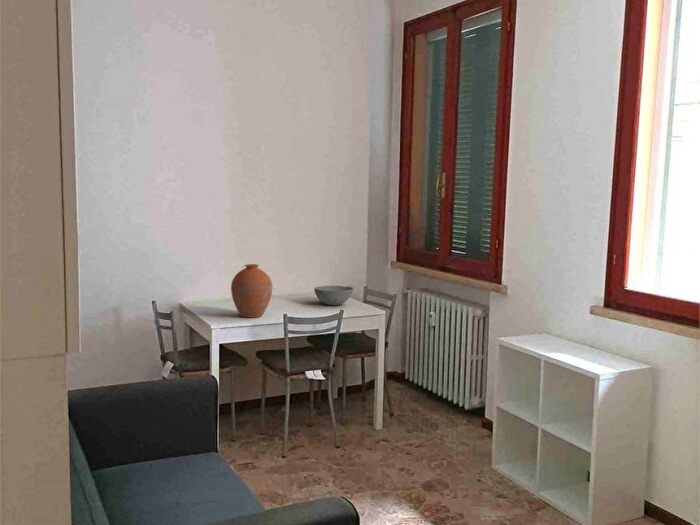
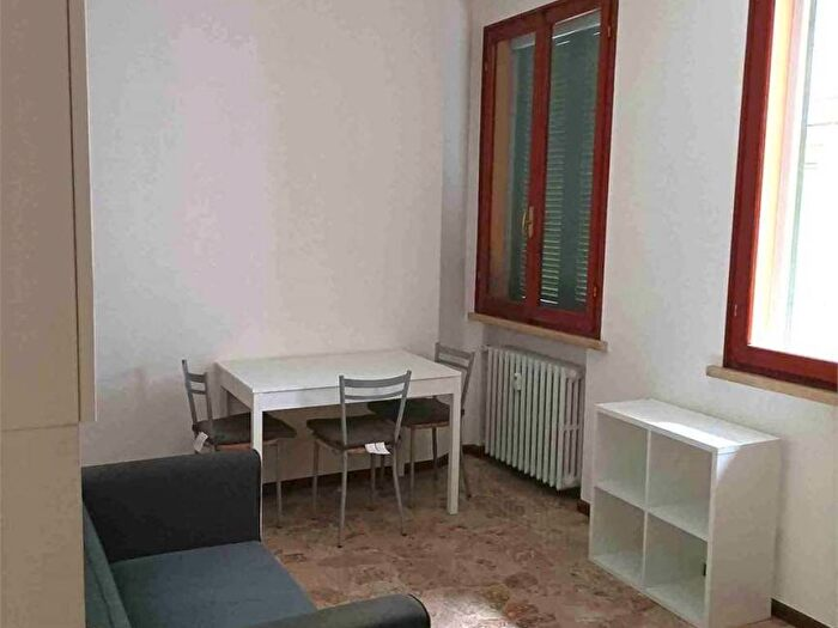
- bowl [313,285,354,306]
- vase [230,263,273,319]
